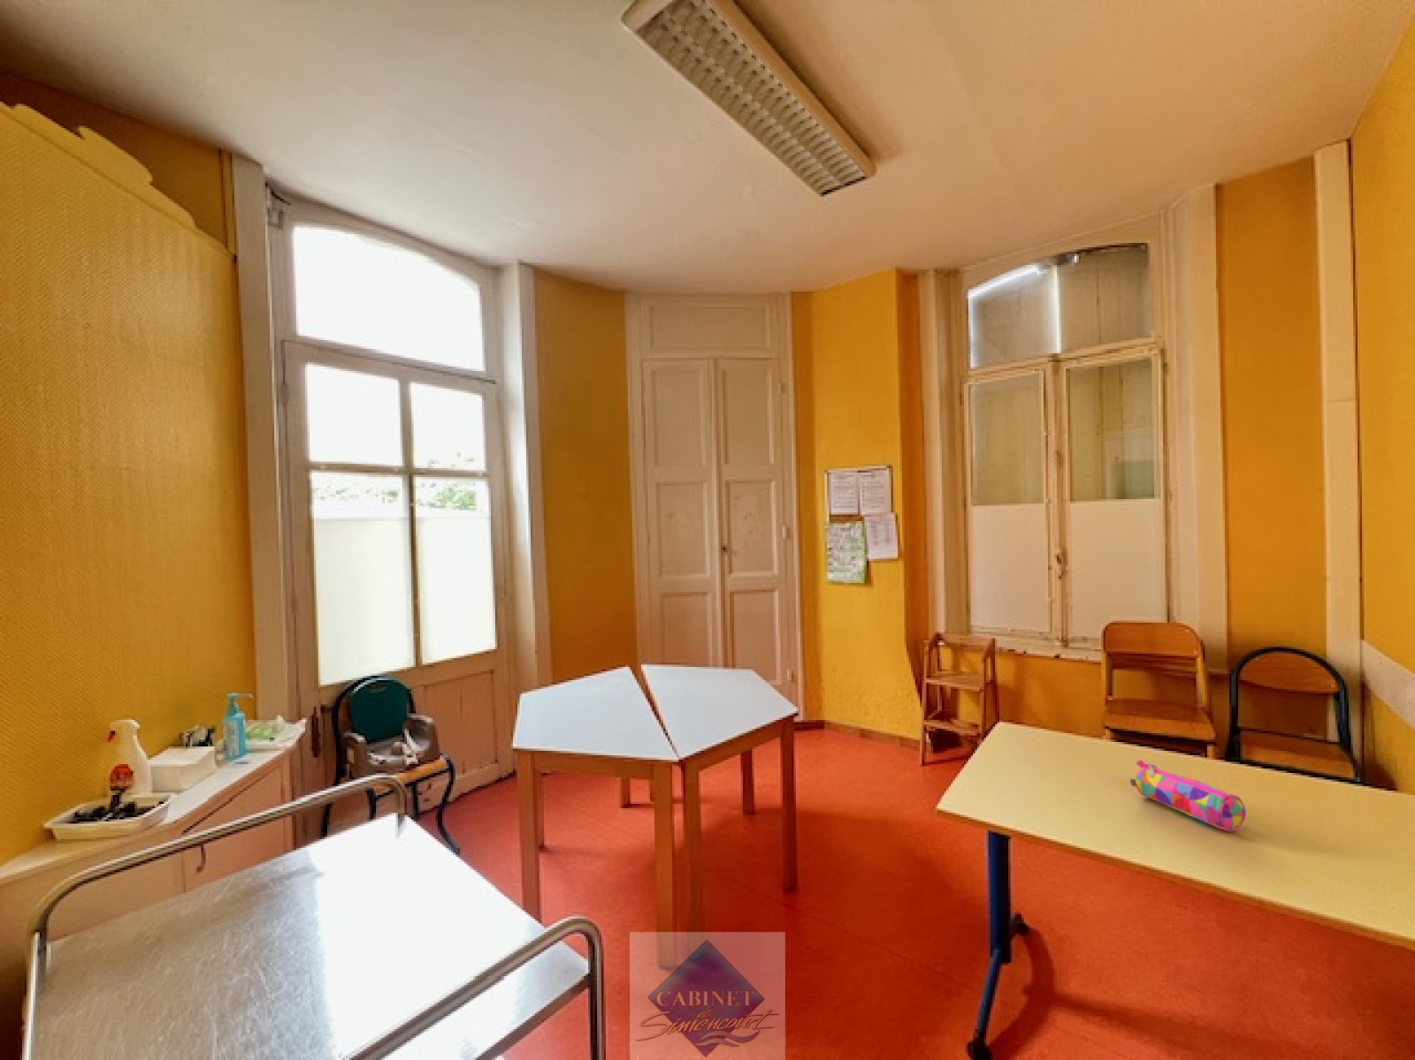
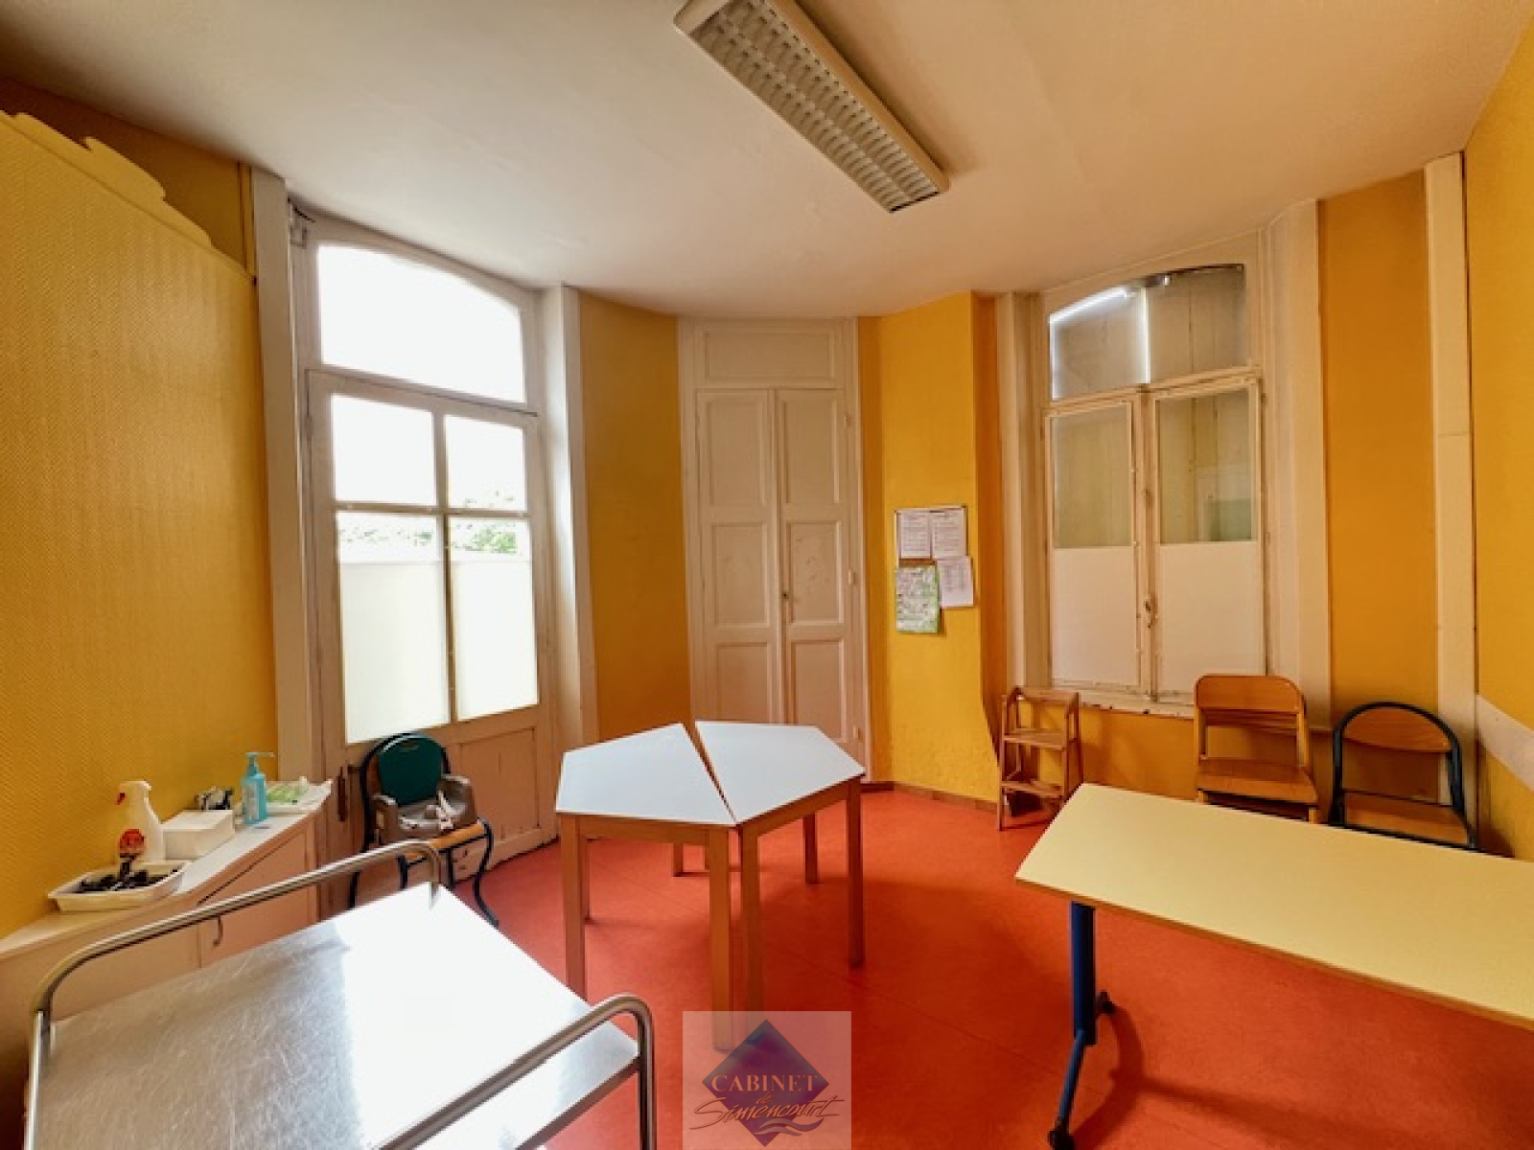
- pencil case [1130,758,1247,833]
